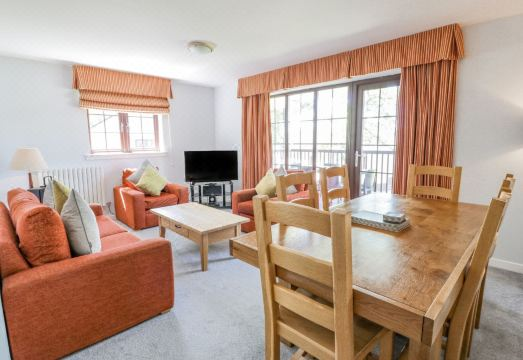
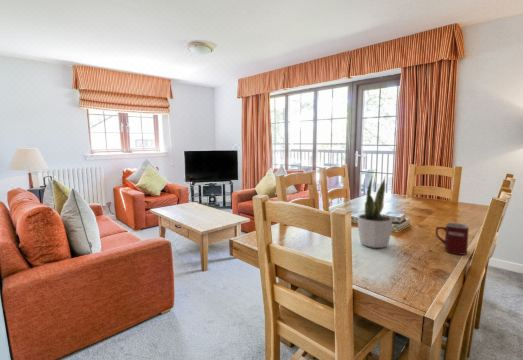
+ potted plant [357,172,393,249]
+ mug [435,222,470,256]
